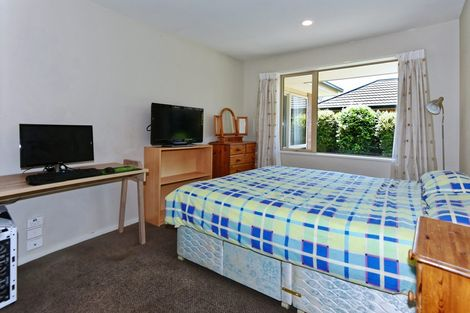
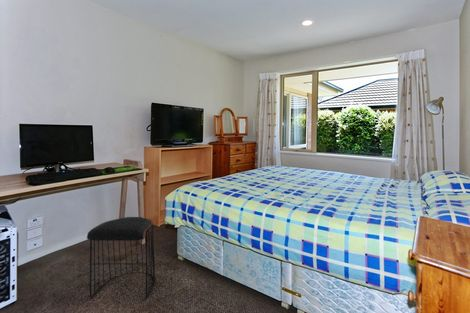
+ stool [86,216,157,298]
